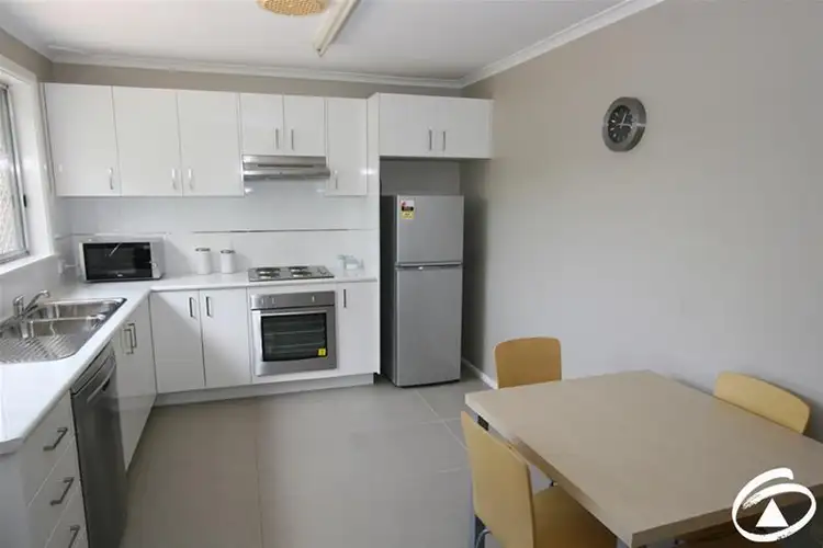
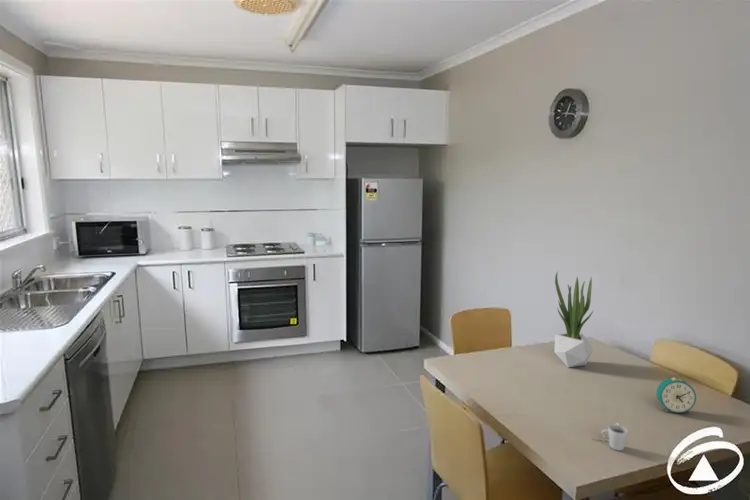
+ cup [601,423,629,452]
+ potted plant [553,270,595,368]
+ alarm clock [656,376,697,414]
